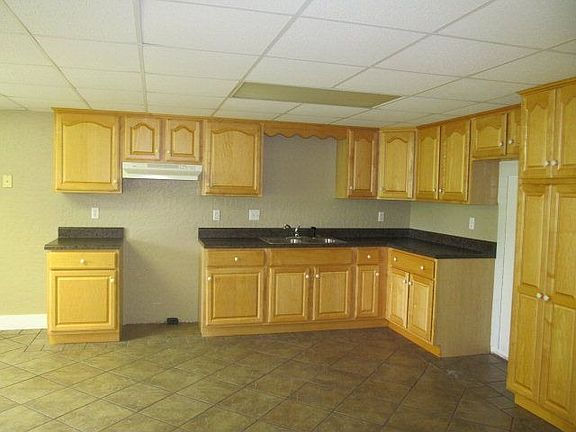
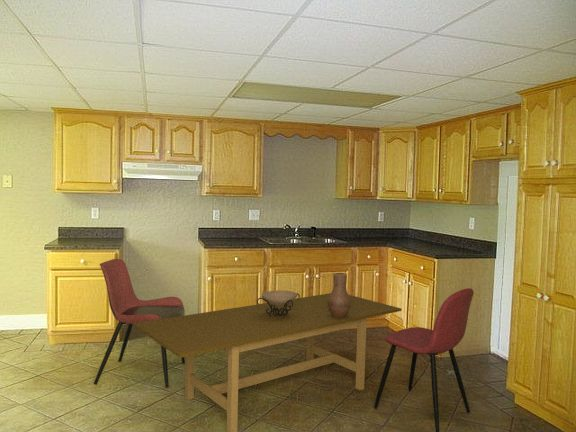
+ dining chair [373,287,475,432]
+ dining chair [93,258,186,388]
+ decorative bowl [256,289,301,317]
+ dining table [133,292,403,432]
+ vase [327,272,351,318]
